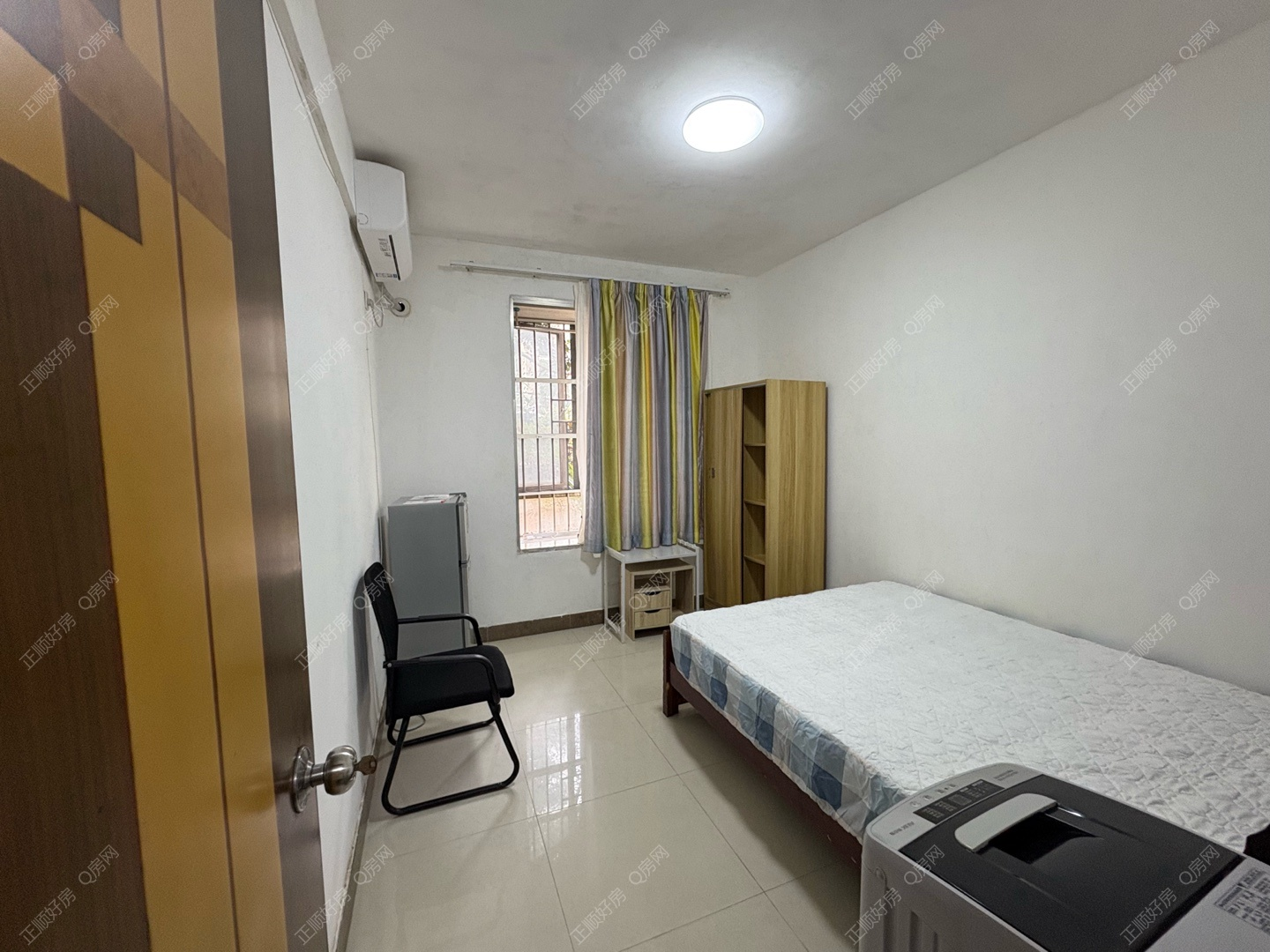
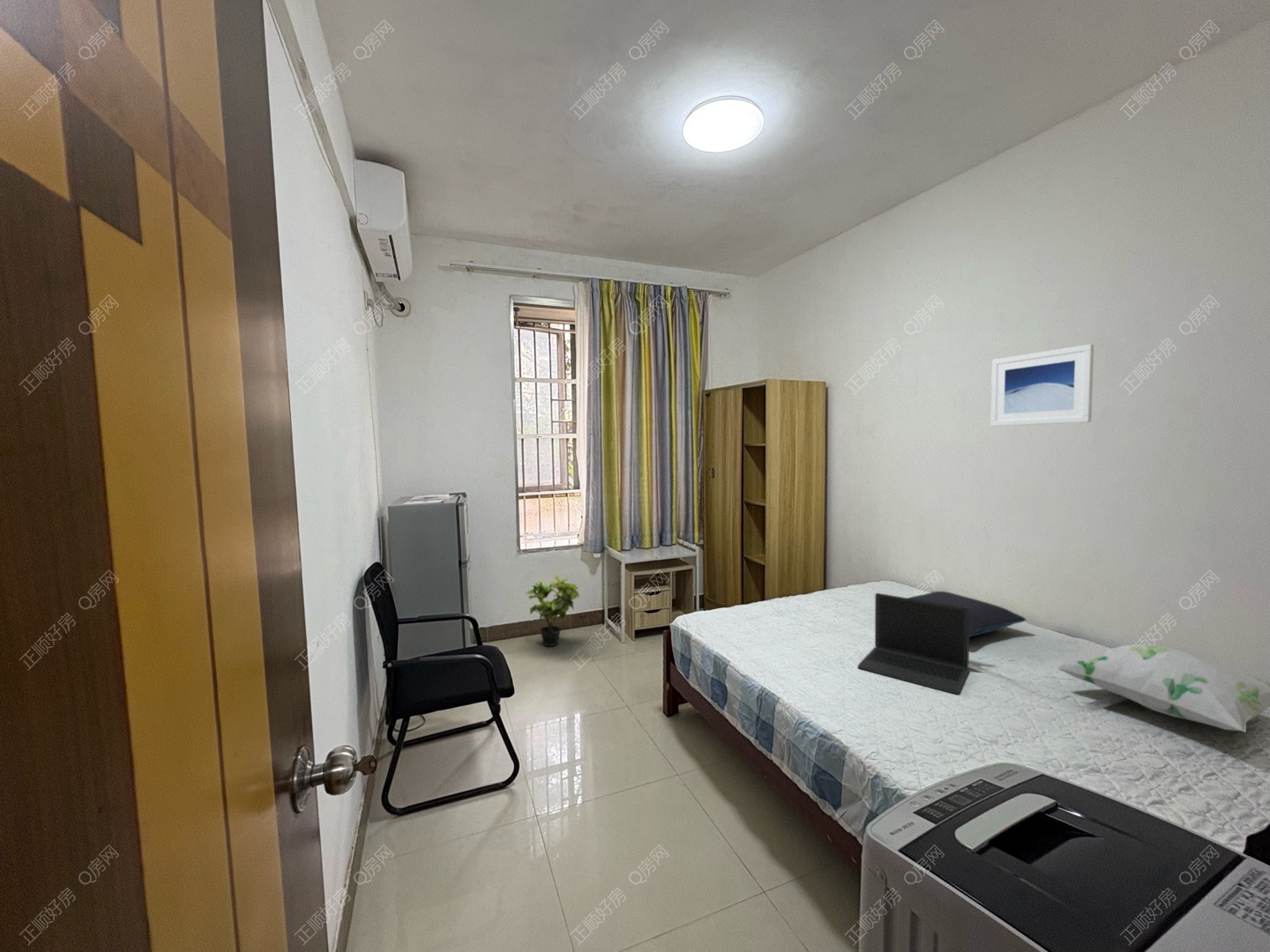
+ pillow [907,591,1027,638]
+ laptop [857,592,970,695]
+ decorative pillow [1057,643,1270,733]
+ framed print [990,344,1094,427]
+ potted plant [526,574,580,647]
